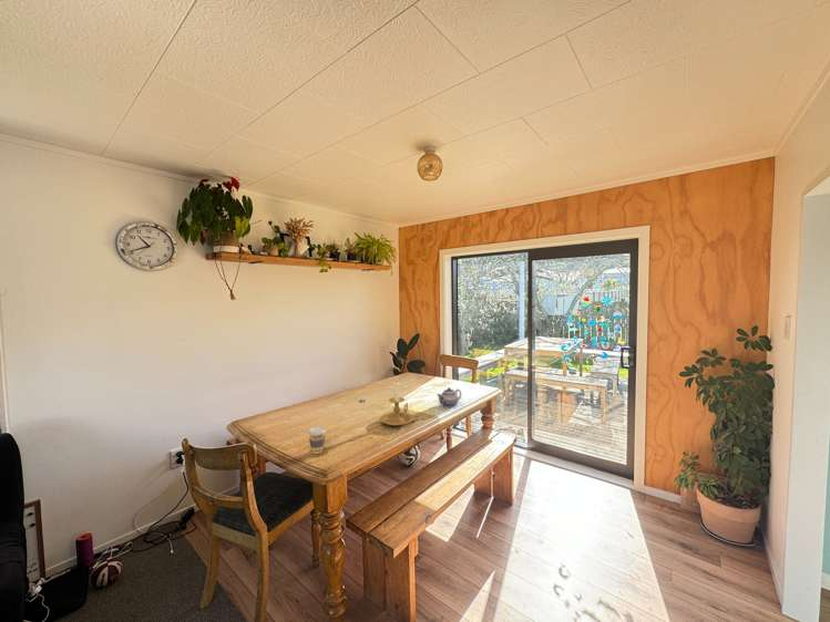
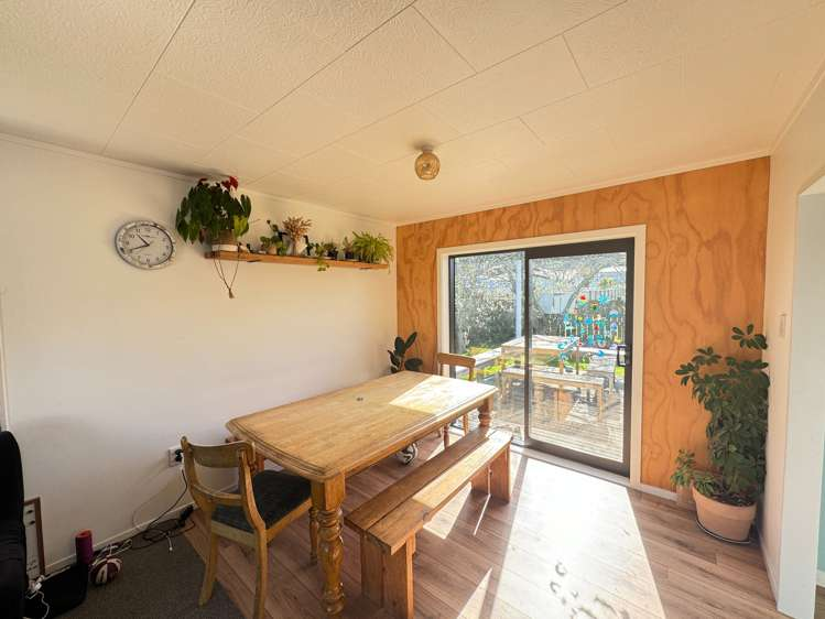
- teapot [436,386,462,408]
- candle holder [379,381,416,427]
- coffee cup [307,425,327,455]
